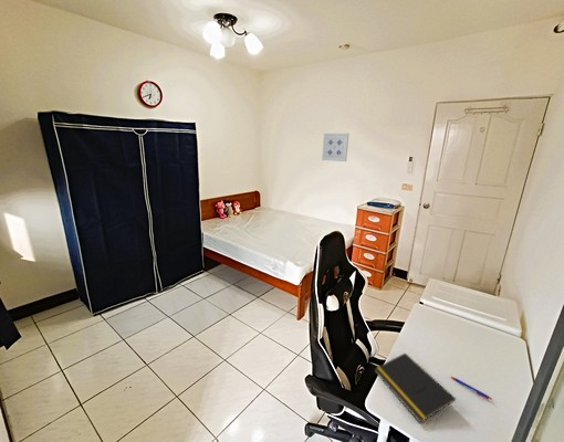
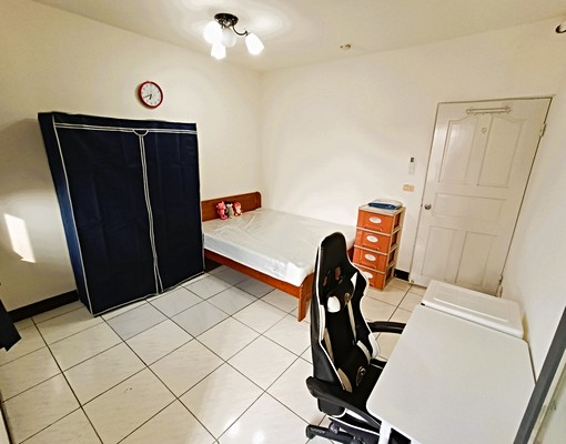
- notepad [374,351,457,423]
- pen [450,376,493,401]
- wall art [321,133,349,162]
